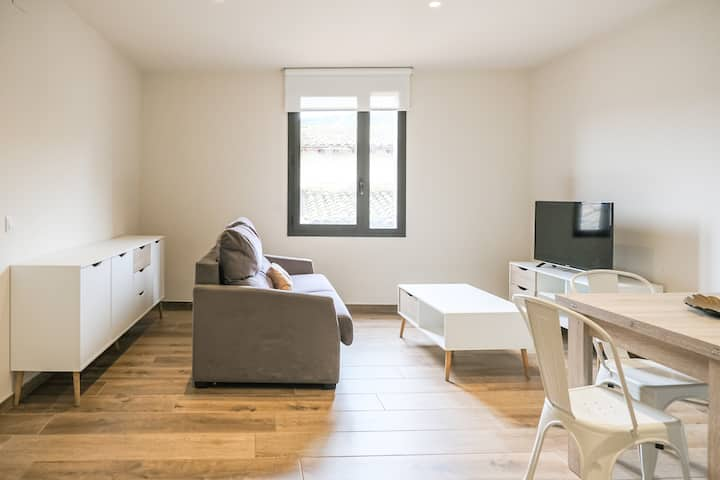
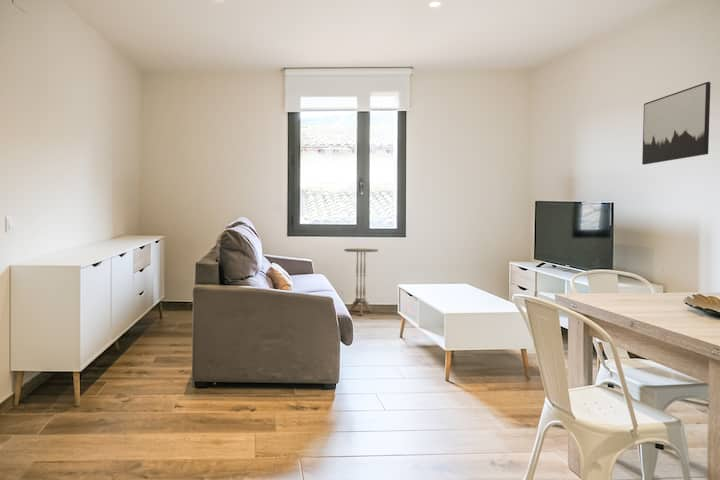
+ side table [343,248,379,316]
+ wall art [641,81,712,166]
